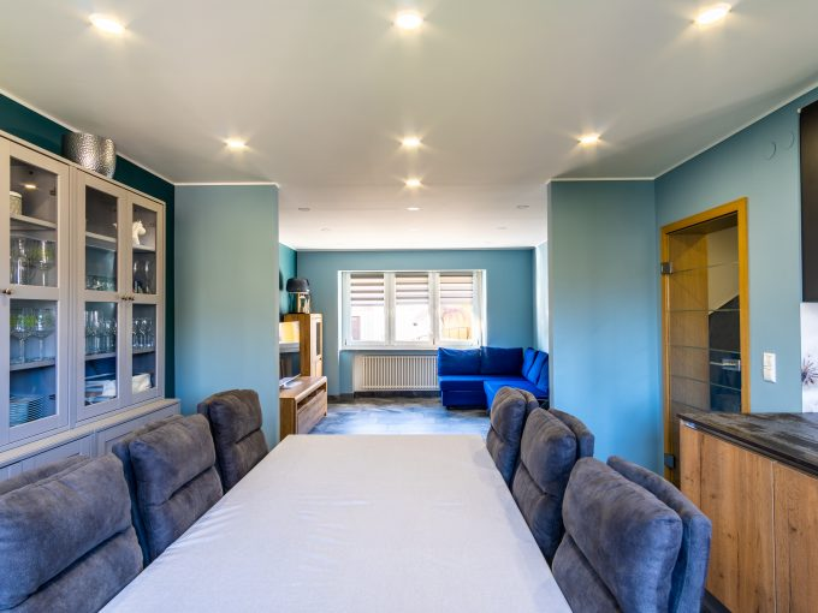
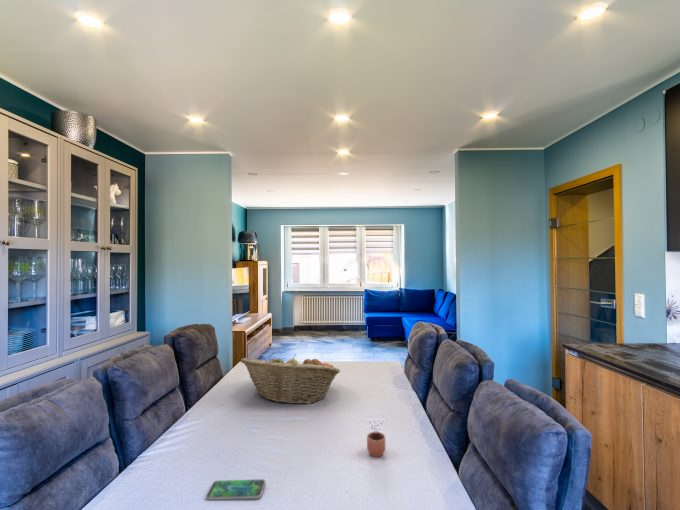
+ smartphone [205,478,266,501]
+ fruit basket [240,355,341,405]
+ cocoa [366,421,386,458]
